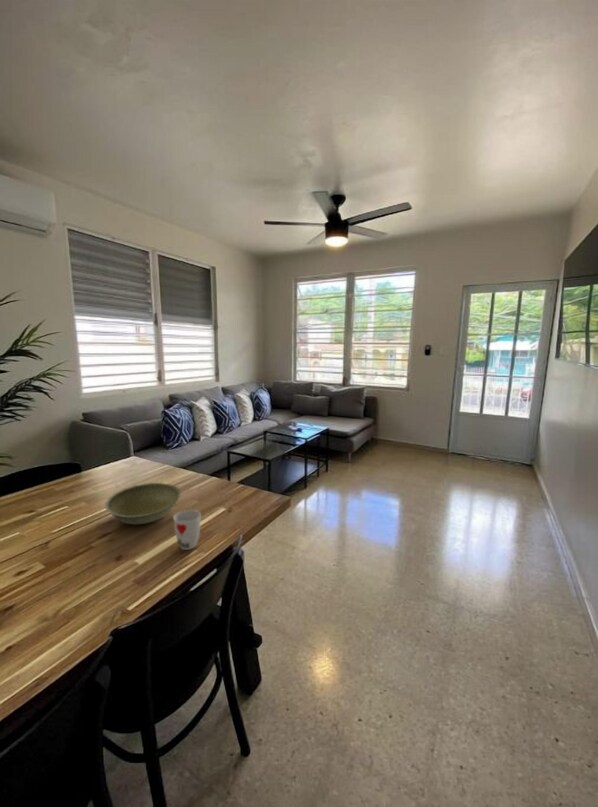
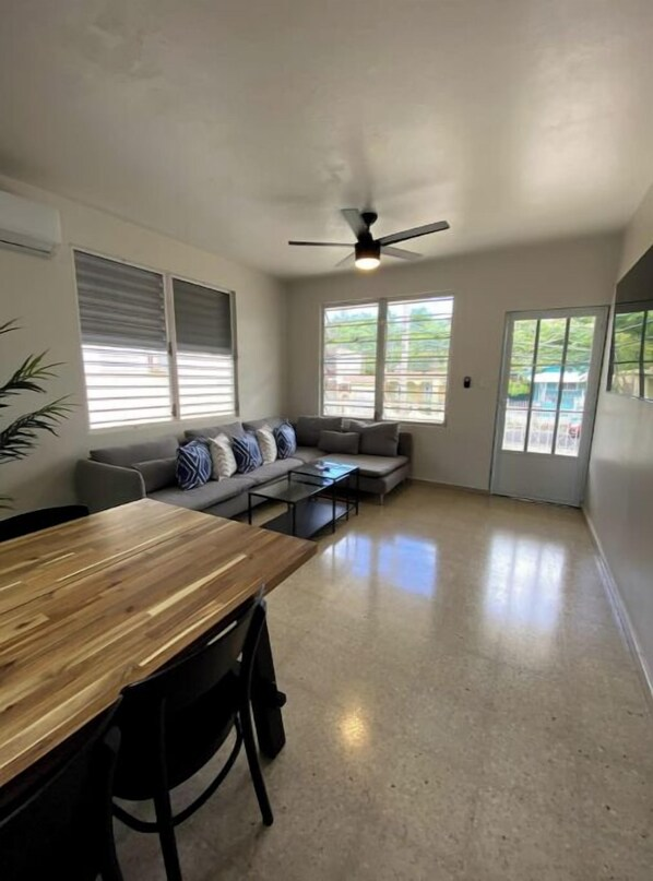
- cup [172,509,202,551]
- bowl [104,482,182,525]
